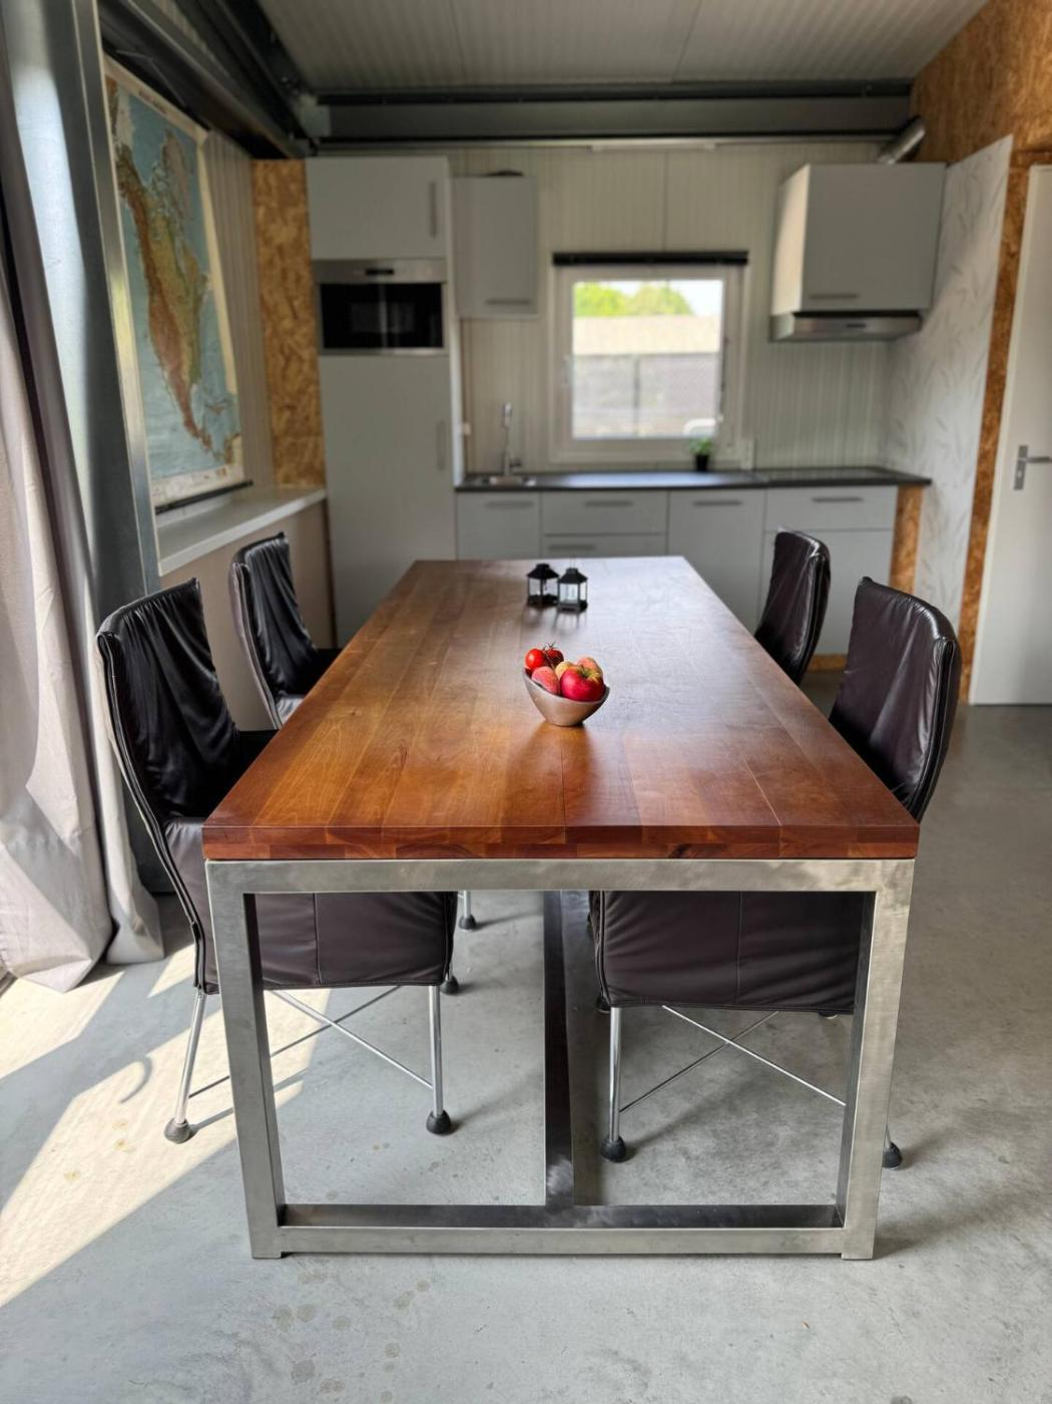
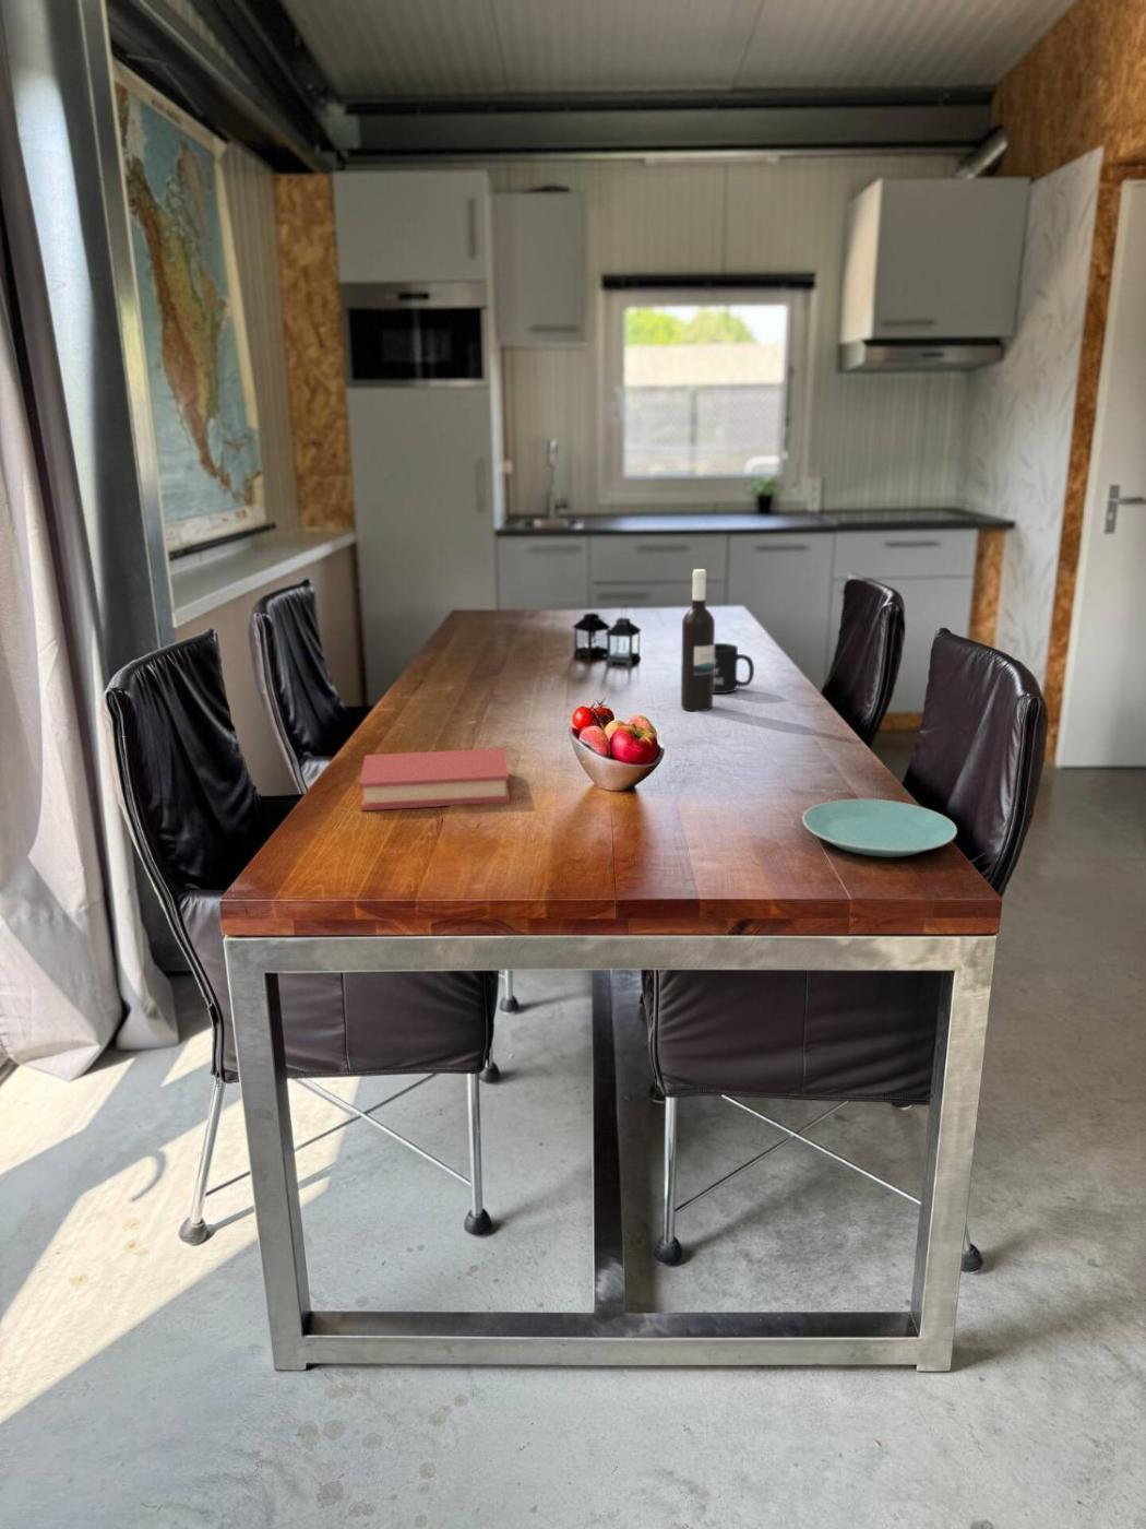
+ book [358,746,510,811]
+ mug [713,642,755,695]
+ wine bottle [680,568,716,713]
+ plate [801,798,958,857]
